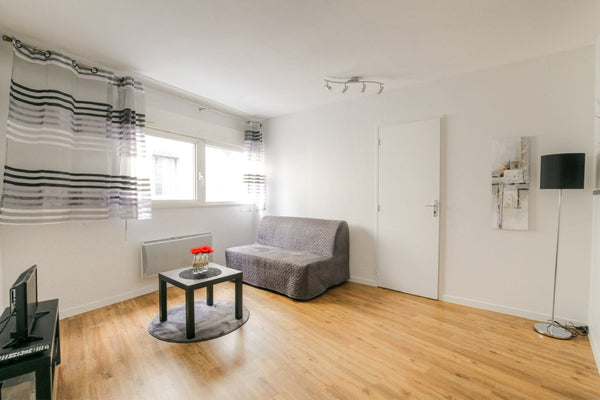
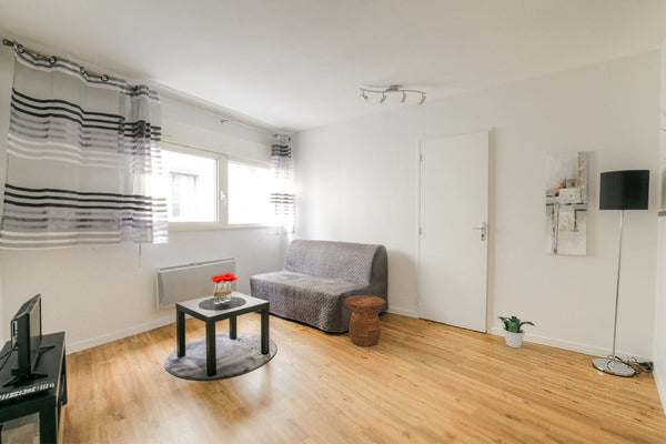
+ potted plant [497,315,536,349]
+ side table [344,294,386,347]
